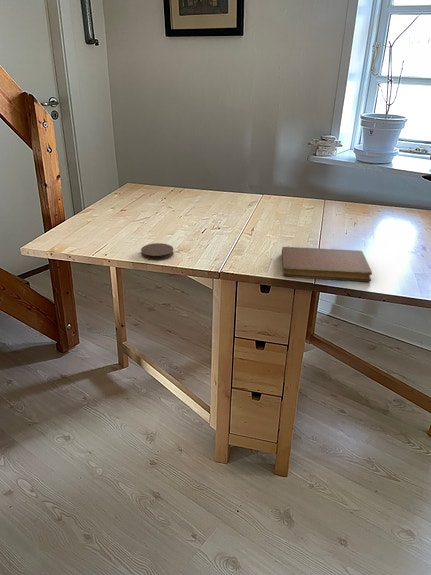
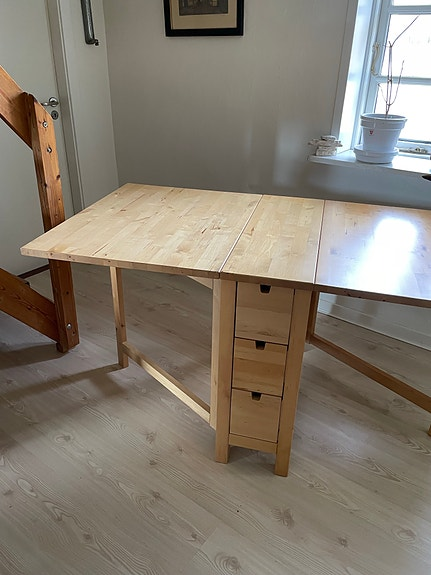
- coaster [140,242,174,261]
- notebook [281,246,373,282]
